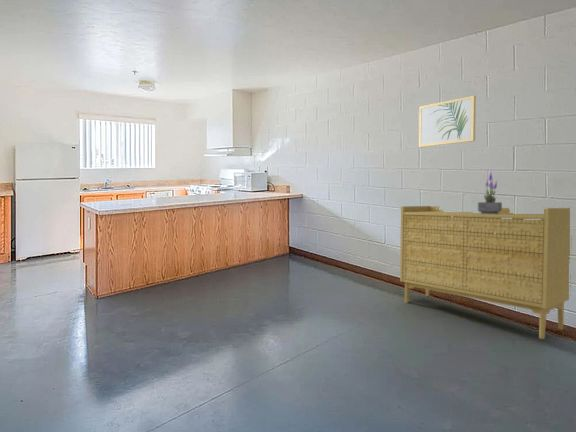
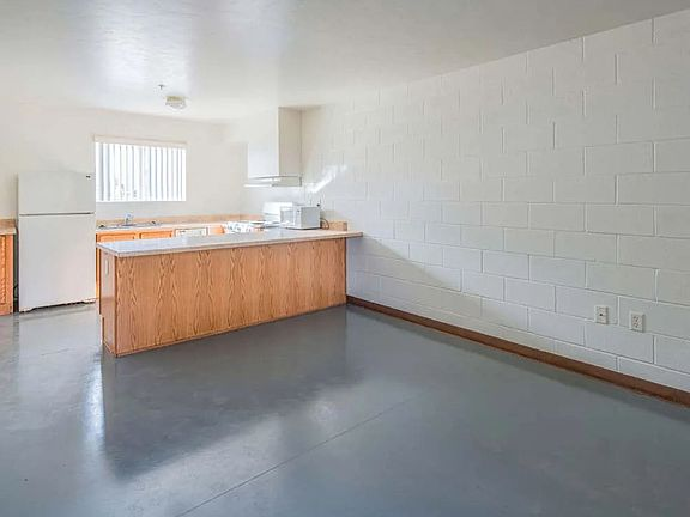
- potted plant [477,170,503,214]
- wall art [418,95,477,148]
- sideboard [399,205,571,340]
